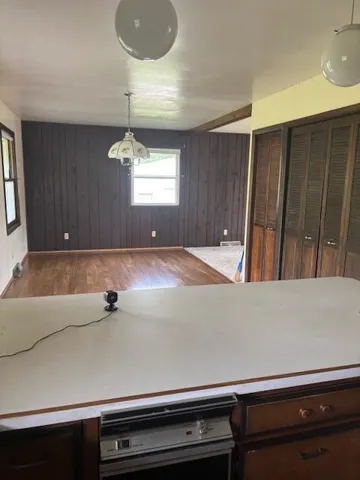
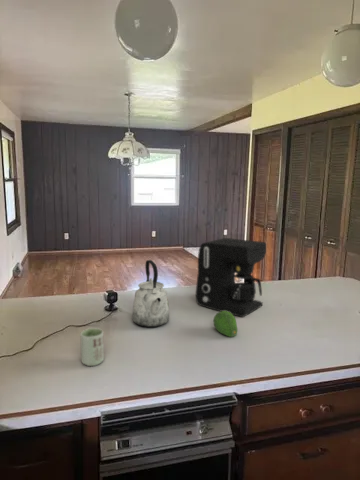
+ cup [79,327,105,367]
+ kettle [131,259,170,328]
+ coffee maker [195,237,267,318]
+ fruit [213,311,238,338]
